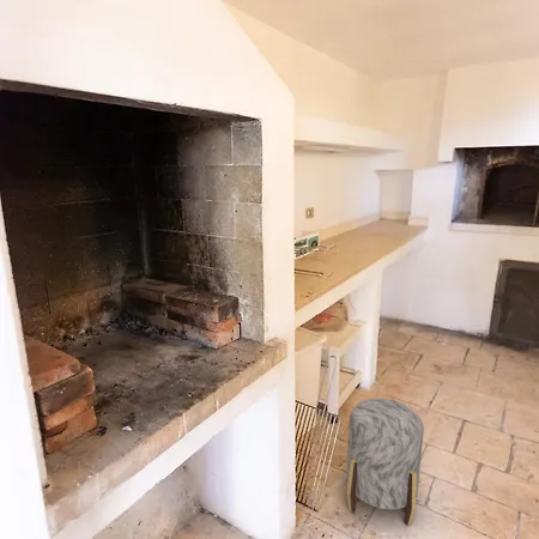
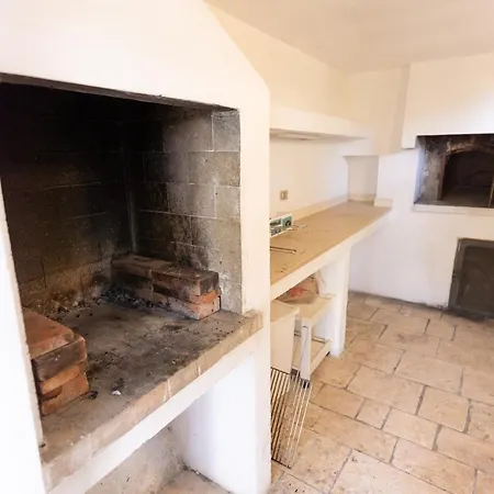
- stool [346,398,425,527]
